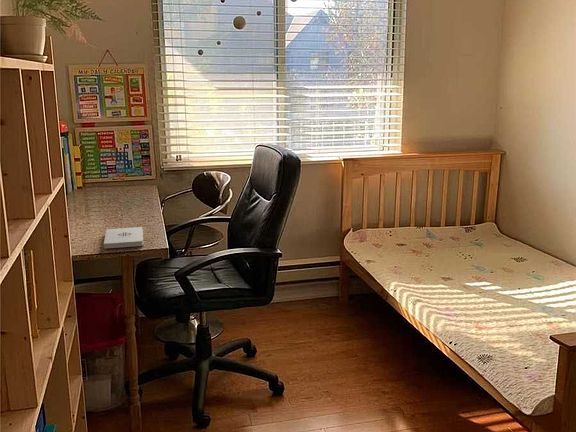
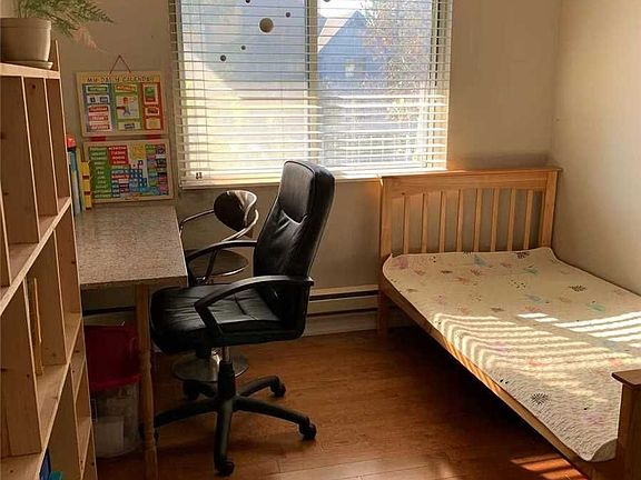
- notepad [103,226,144,249]
